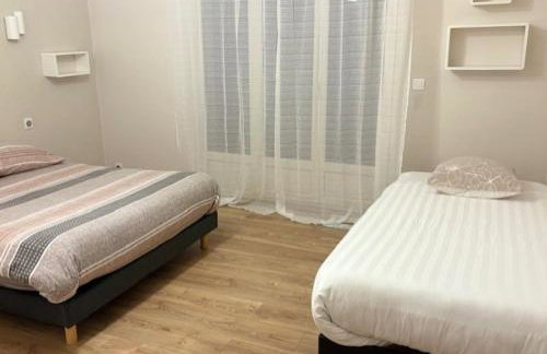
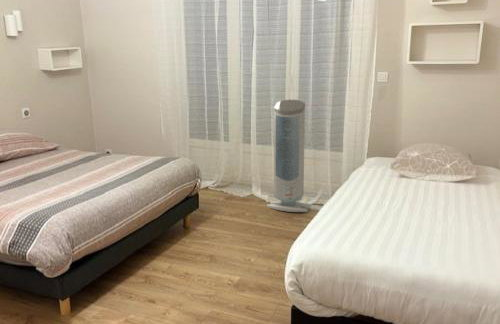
+ air purifier [266,99,312,213]
